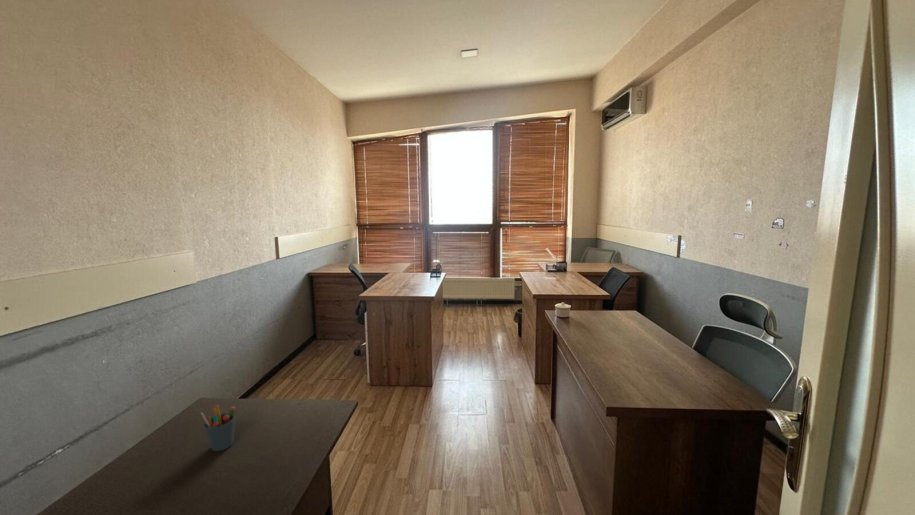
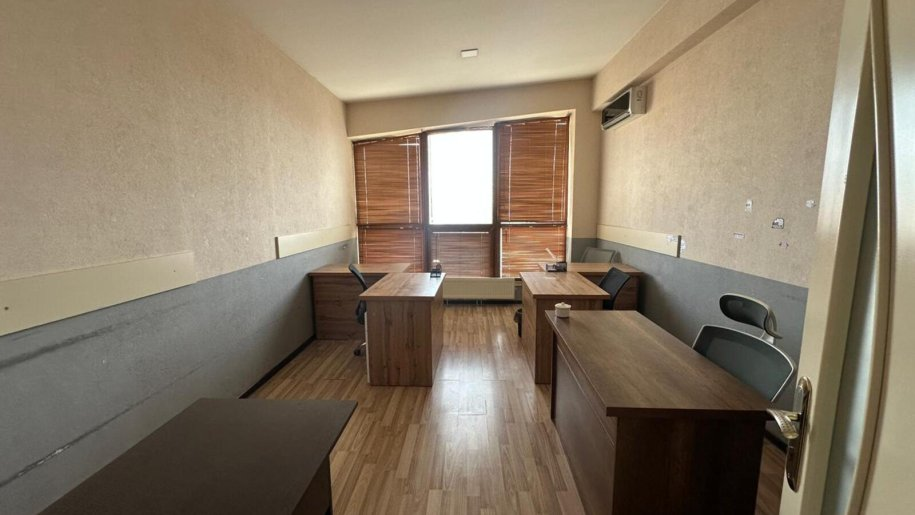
- pen holder [200,404,236,452]
